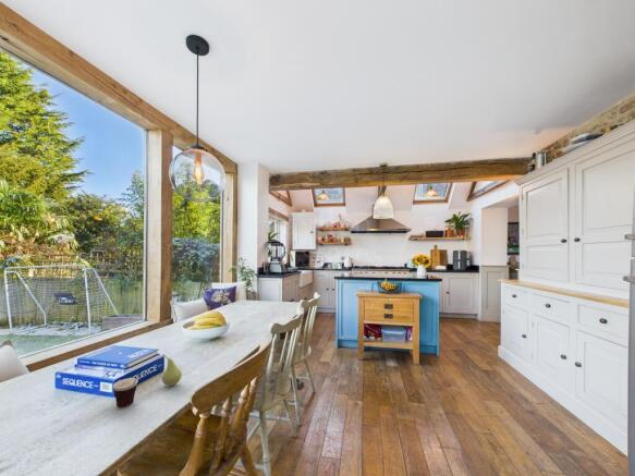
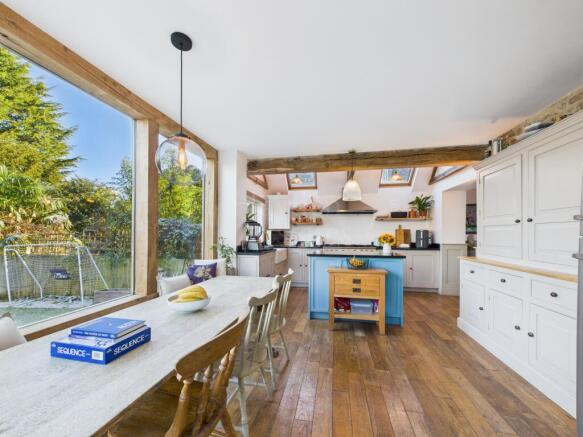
- cup [112,370,150,408]
- fruit [161,353,183,387]
